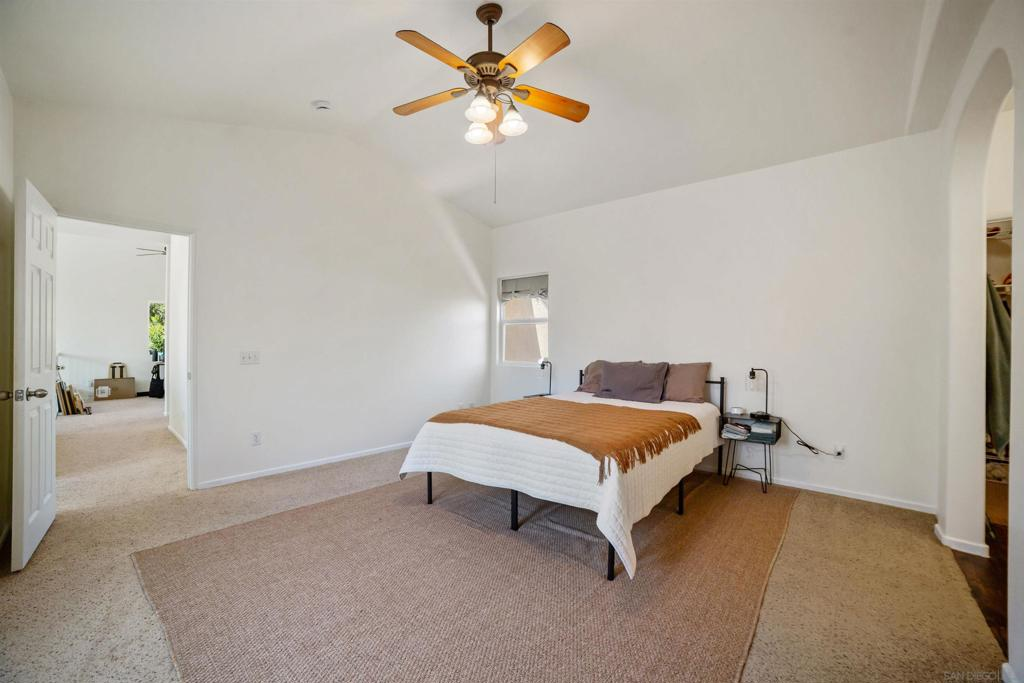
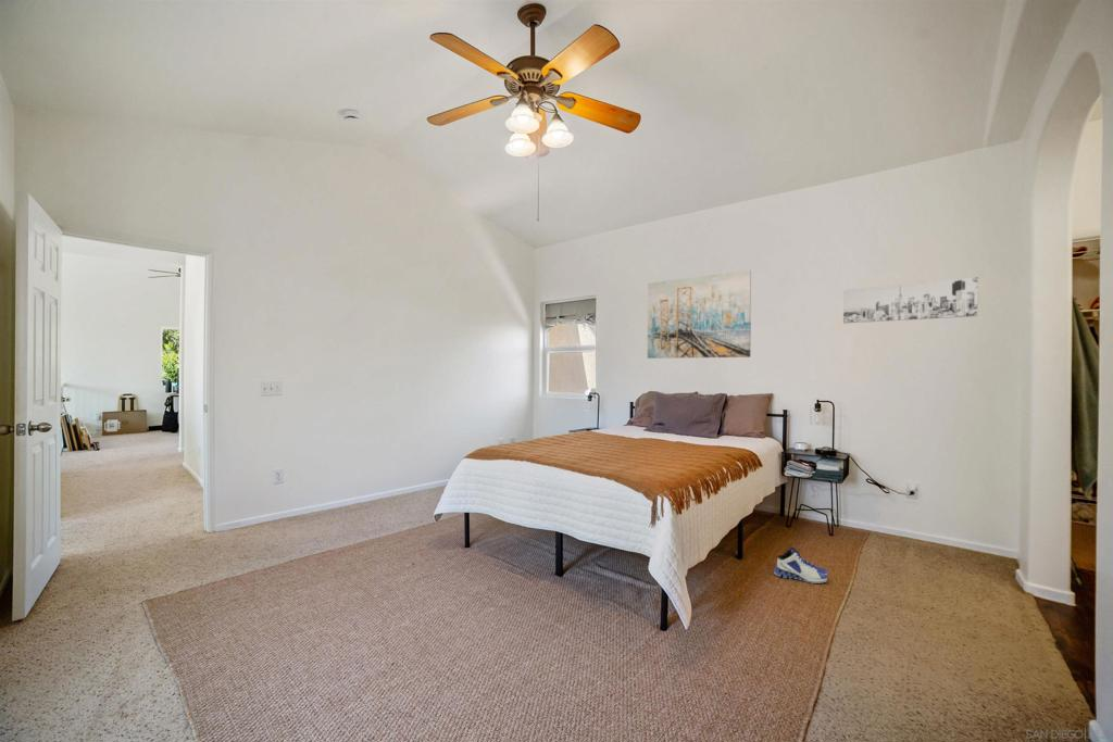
+ wall art [842,276,979,324]
+ wall art [647,268,752,360]
+ sneaker [773,546,828,584]
